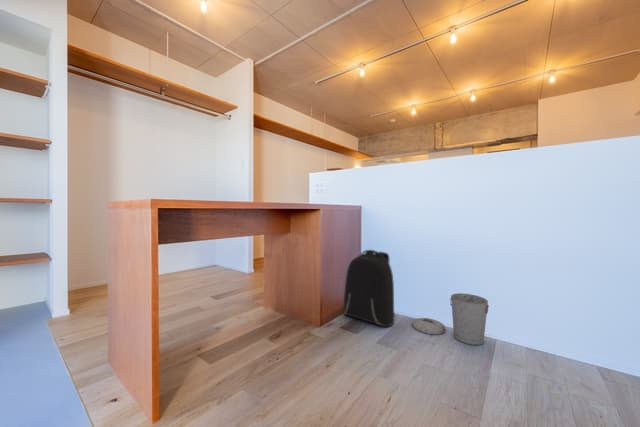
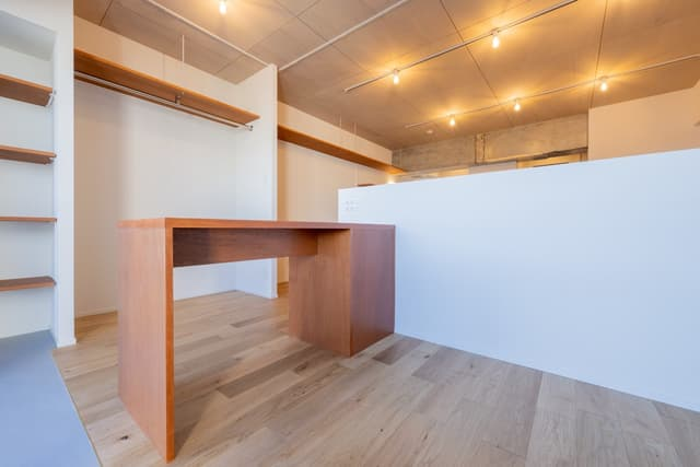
- trash can [411,292,490,346]
- backpack [342,249,396,328]
